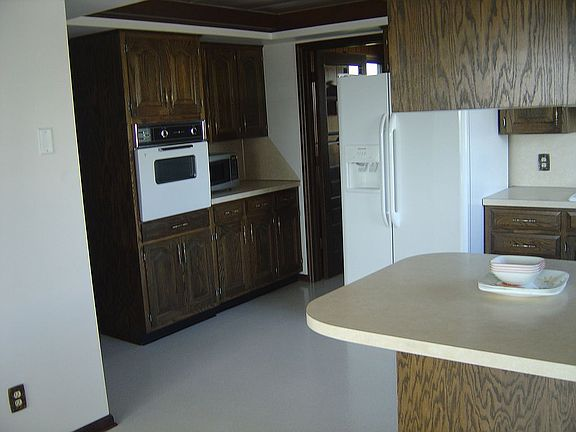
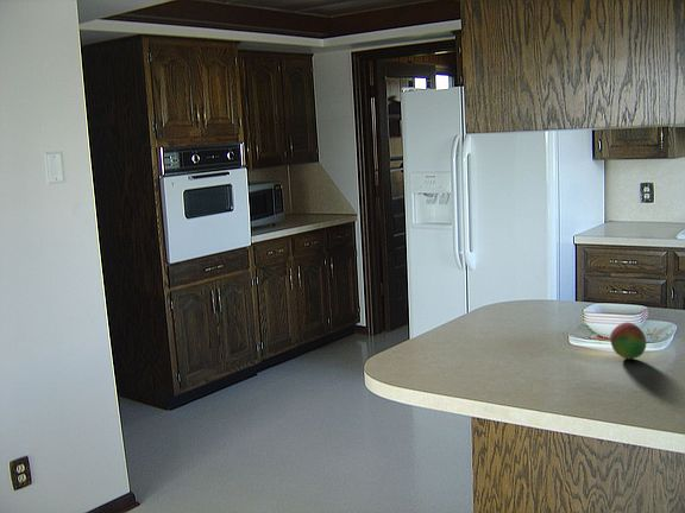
+ fruit [609,322,647,360]
